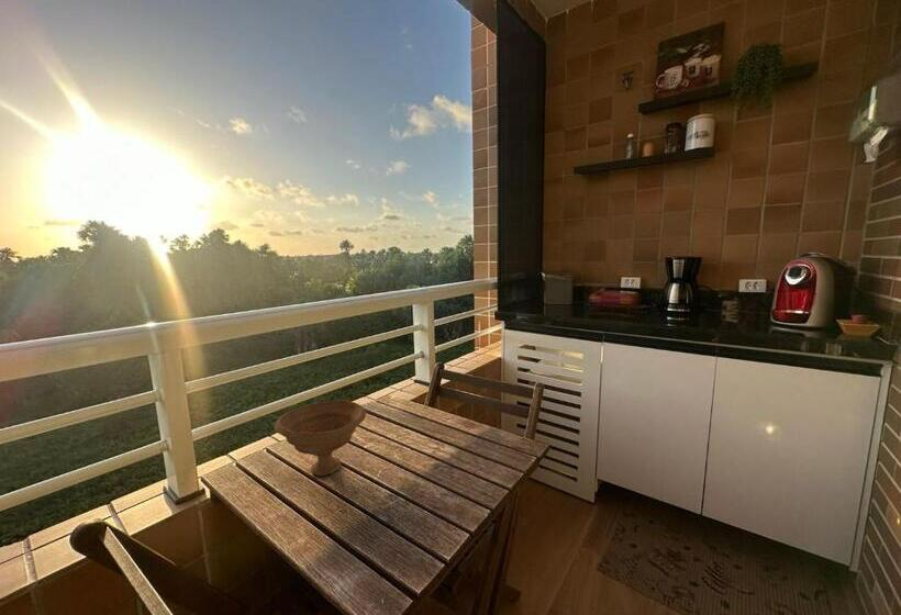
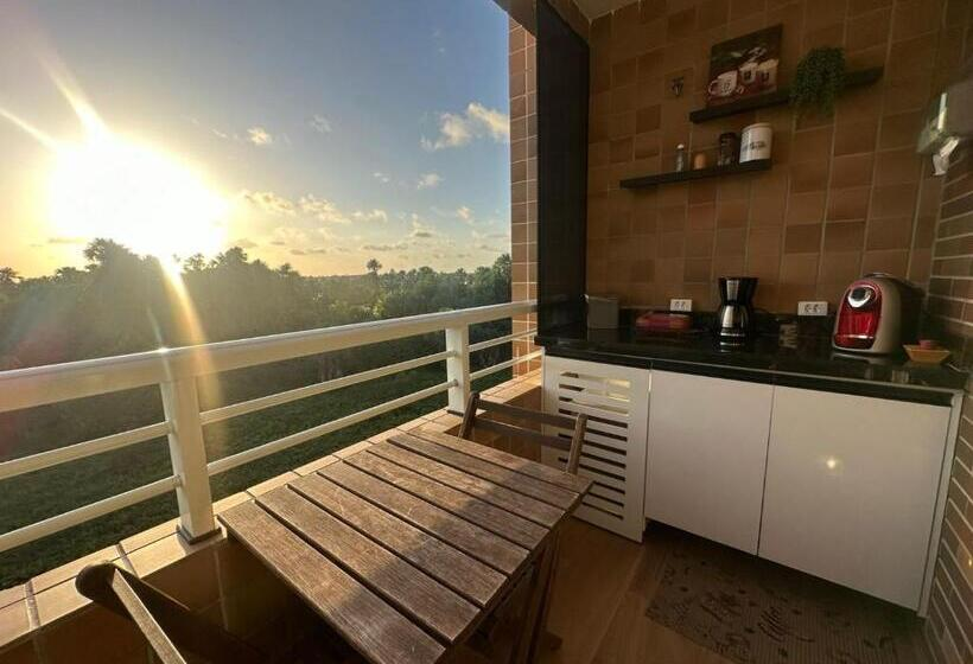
- bowl [272,400,367,477]
